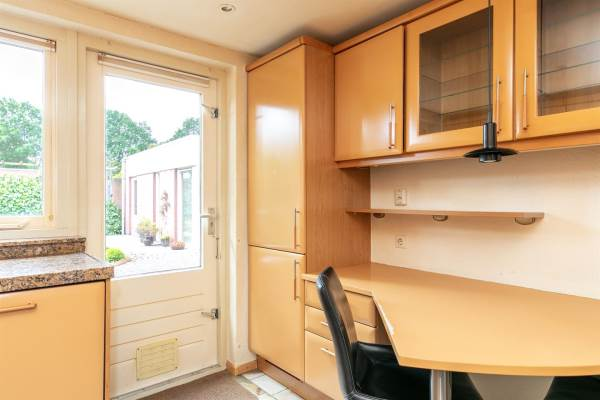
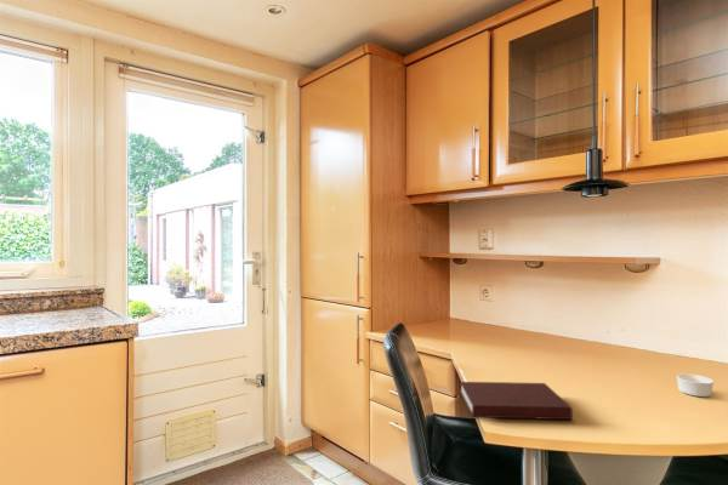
+ notebook [459,381,574,421]
+ ramekin [676,372,715,398]
